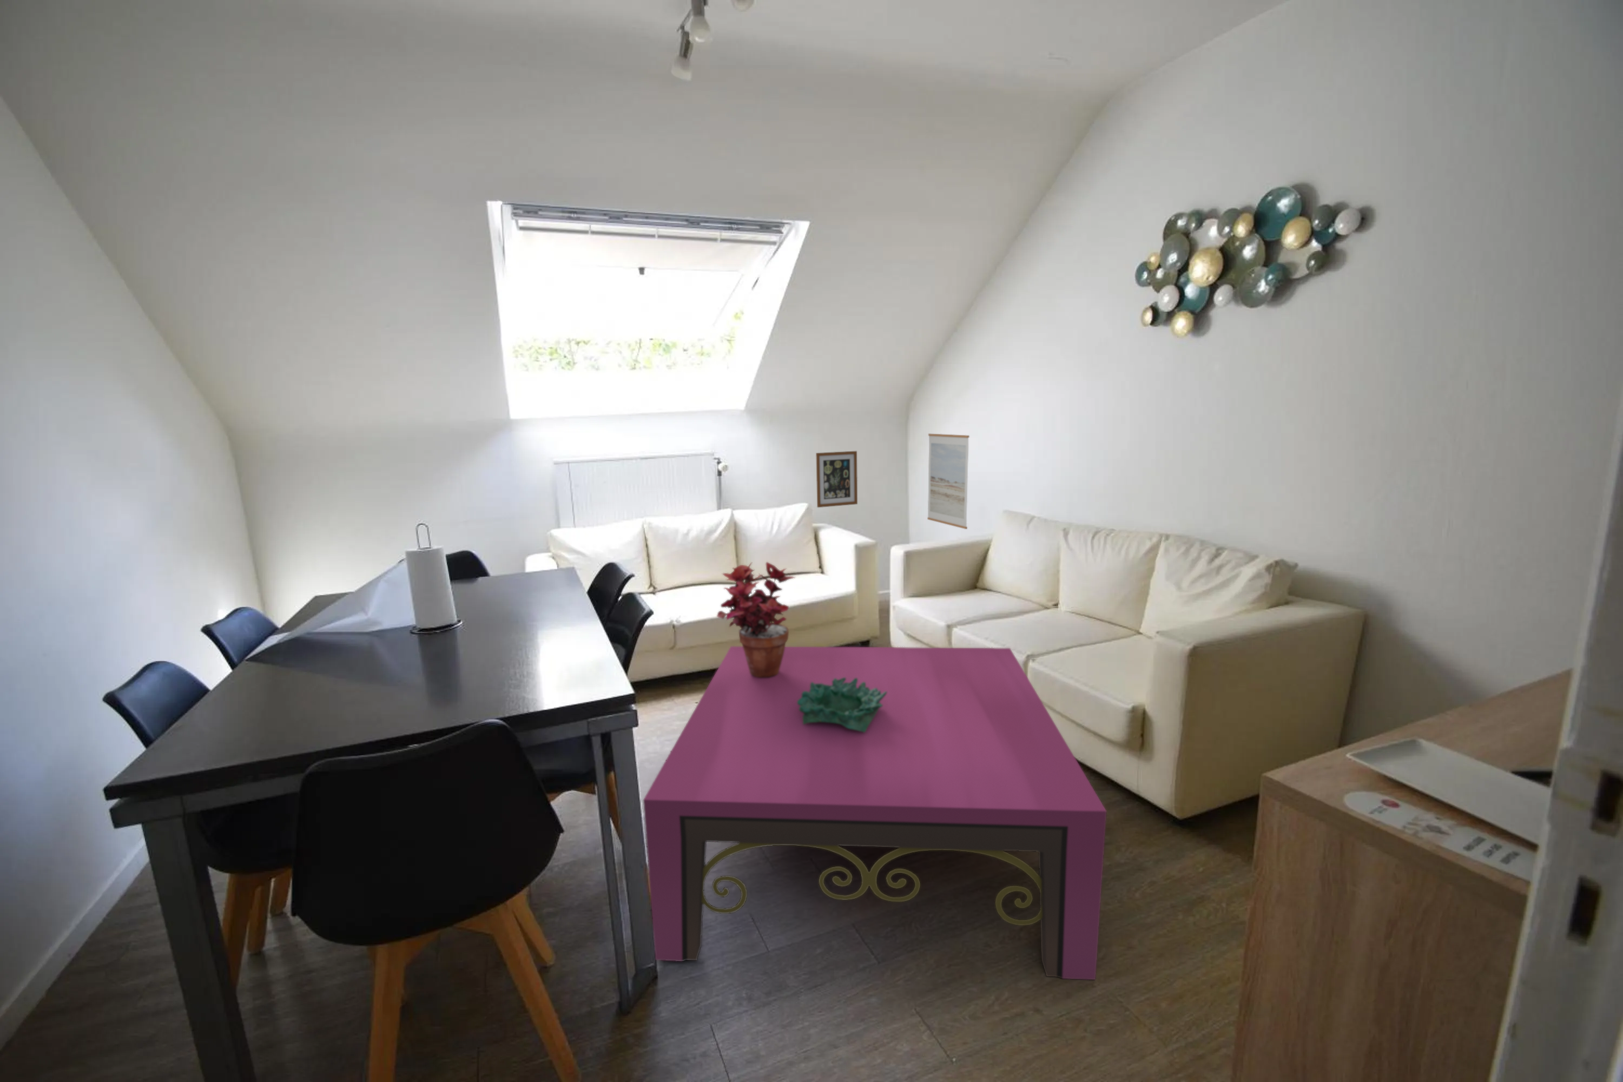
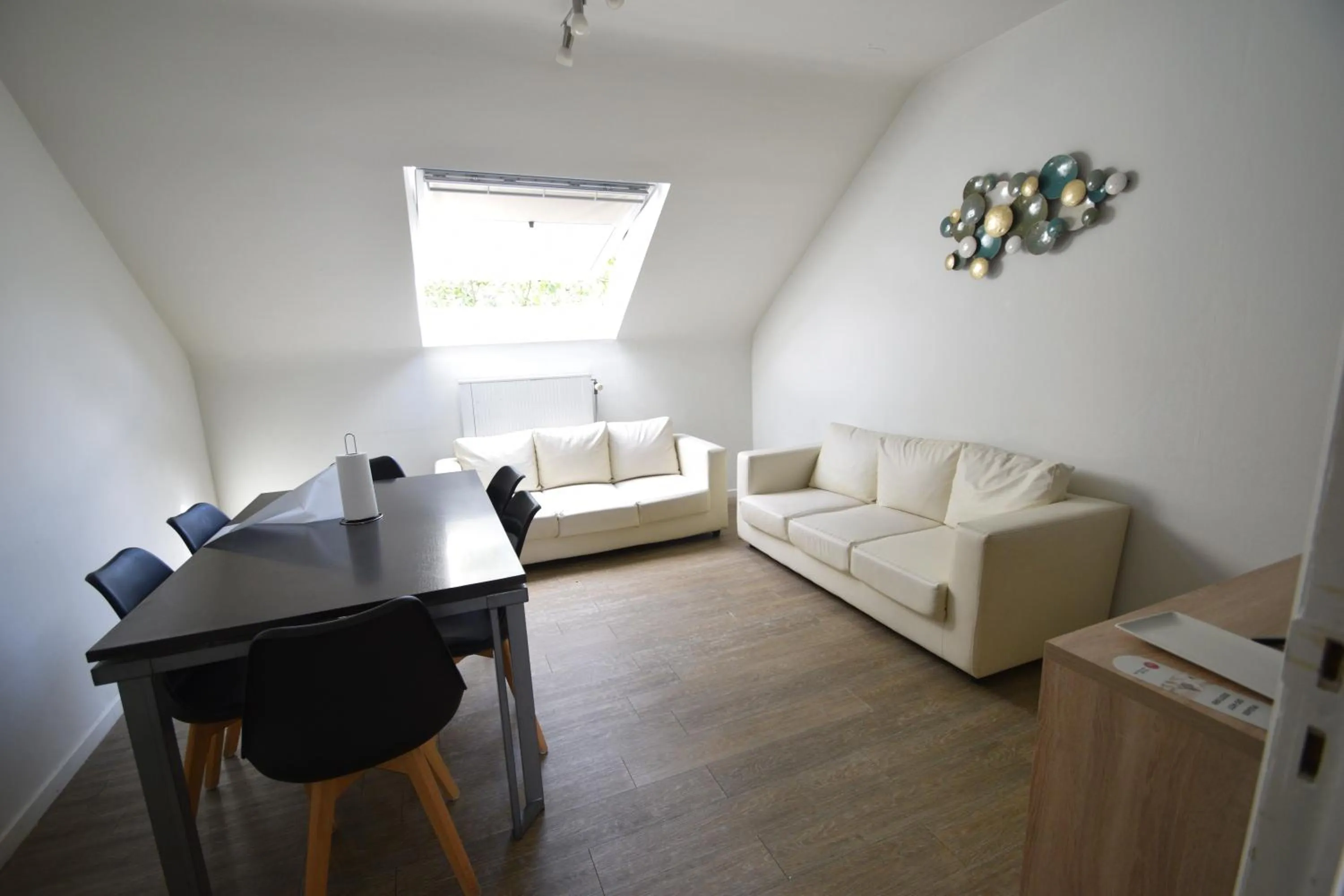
- wall art [815,450,859,508]
- potted plant [716,562,797,677]
- coffee table [642,646,1107,981]
- wall art [926,434,970,530]
- decorative bowl [797,677,886,732]
